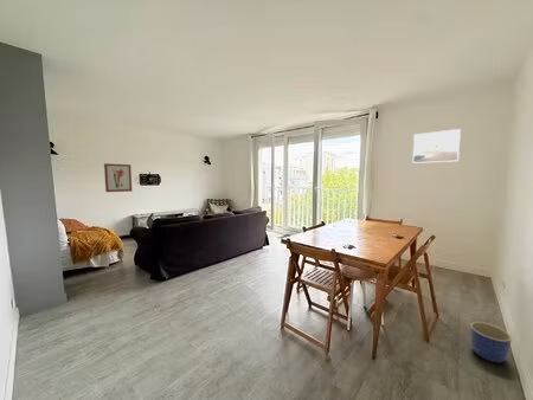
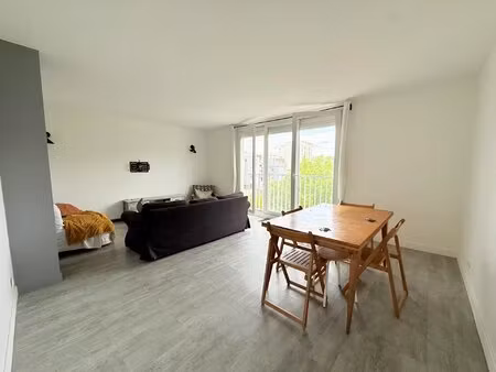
- planter [469,321,513,363]
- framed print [412,128,462,164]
- wall art [103,162,134,193]
